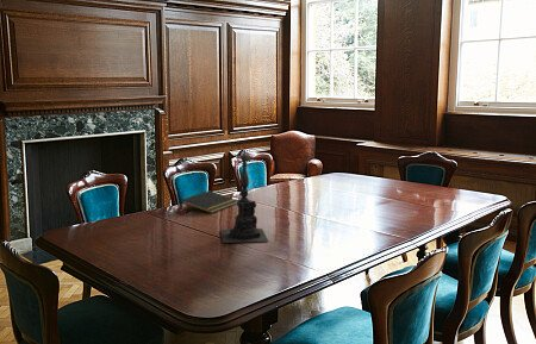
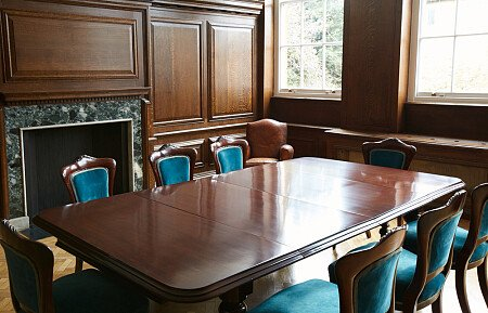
- candle holder [219,142,269,244]
- notepad [180,189,238,214]
